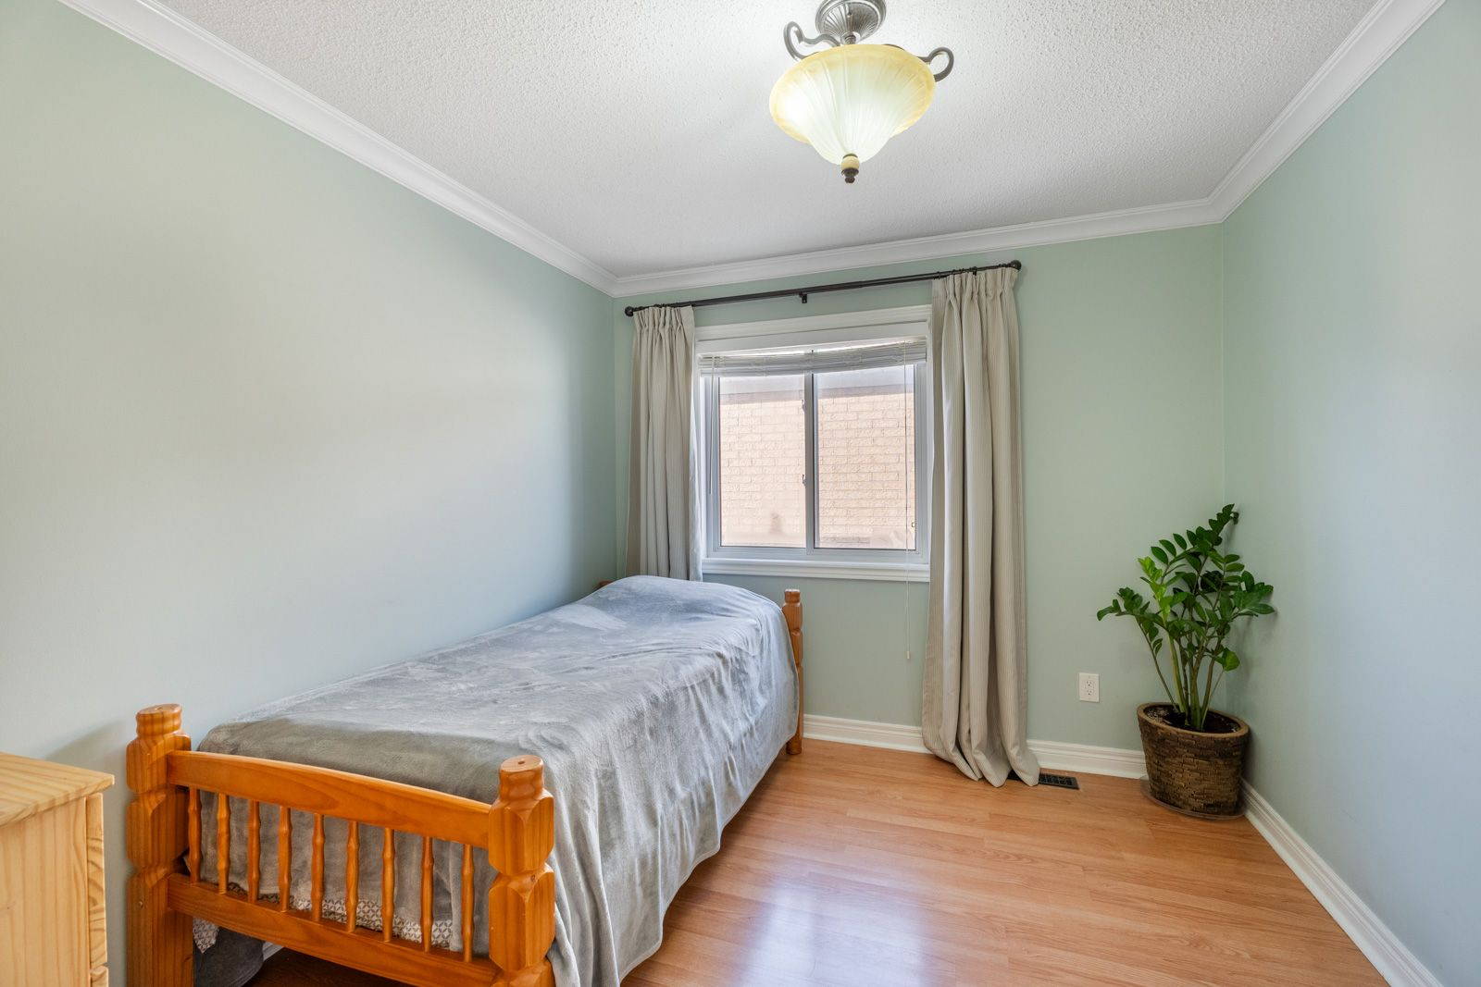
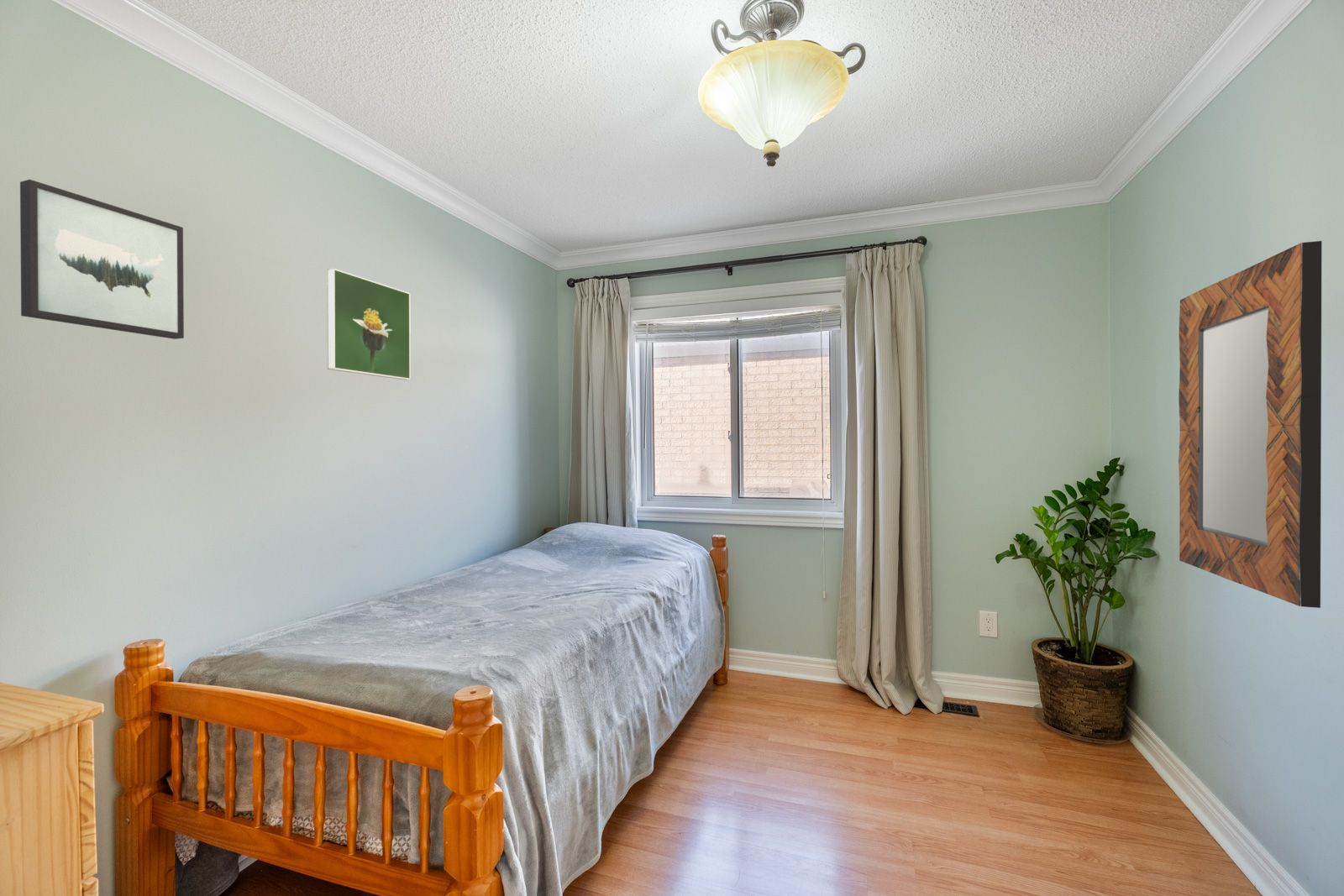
+ wall art [19,179,185,340]
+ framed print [327,268,412,380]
+ home mirror [1178,240,1323,609]
